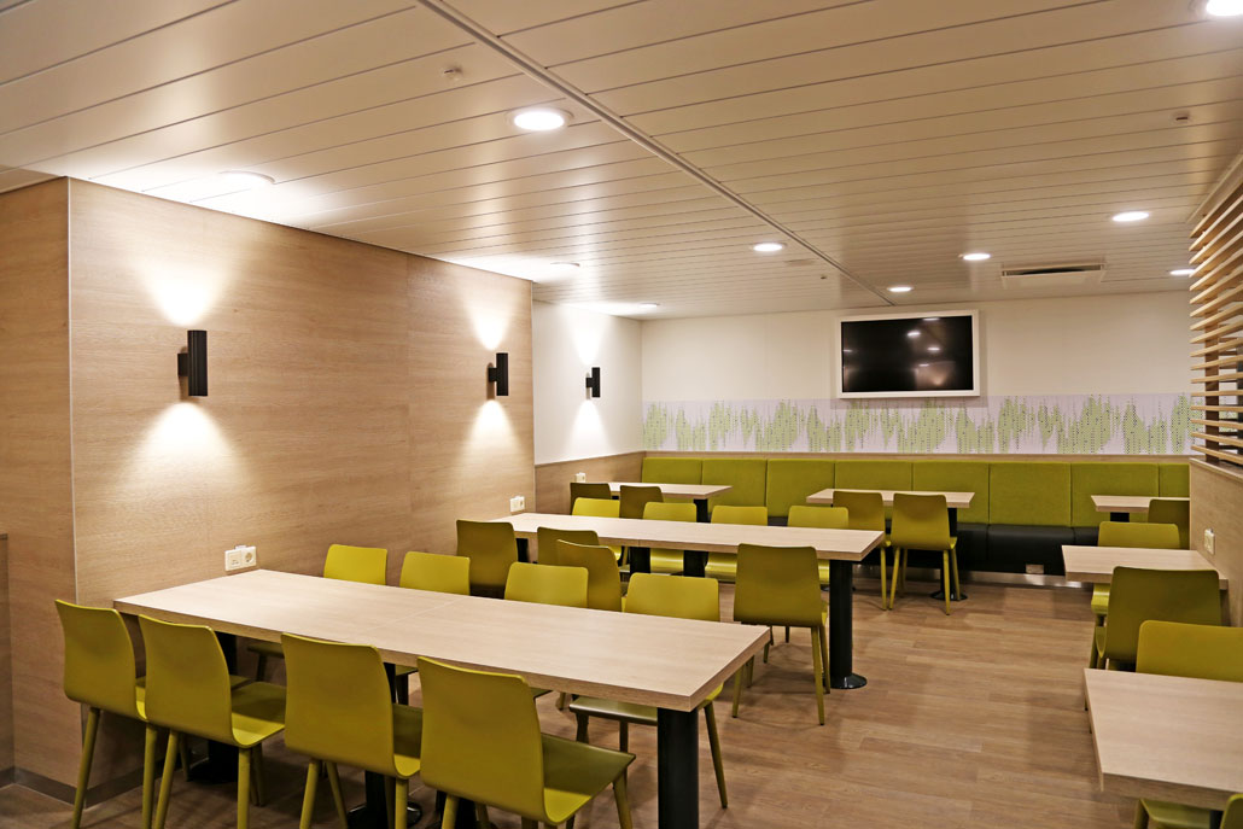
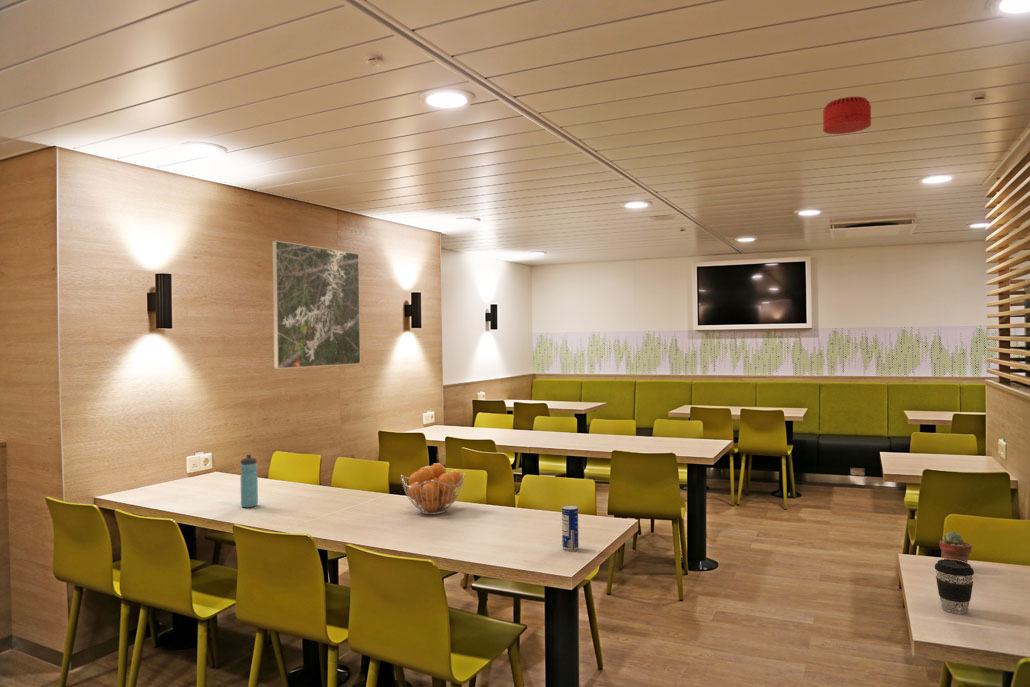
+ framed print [271,240,361,370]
+ fruit basket [400,462,466,515]
+ potted succulent [938,531,973,563]
+ water bottle [239,454,259,508]
+ smoke detector [822,96,872,135]
+ coffee cup [934,558,975,616]
+ beverage can [561,504,580,552]
